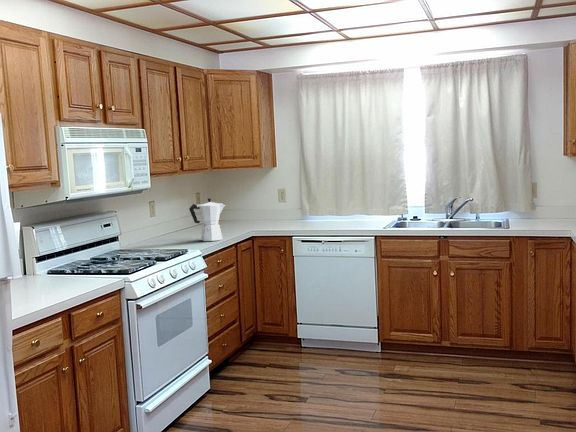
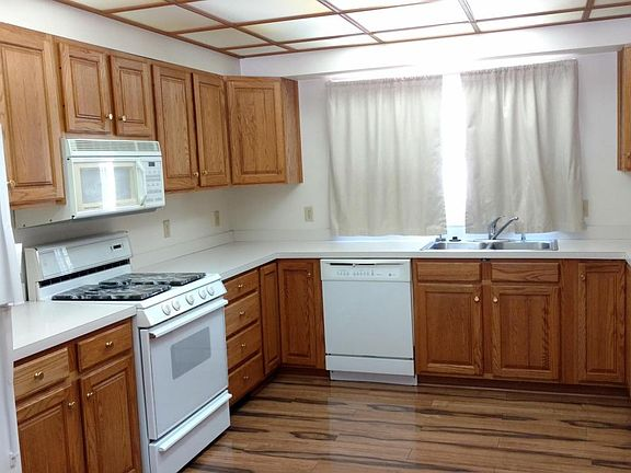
- moka pot [188,197,227,242]
